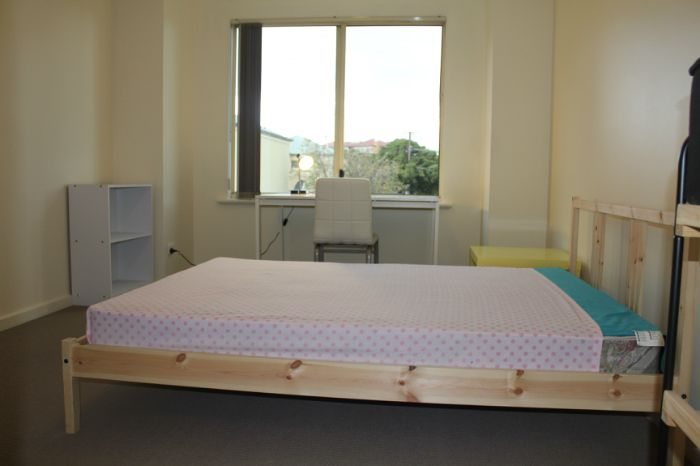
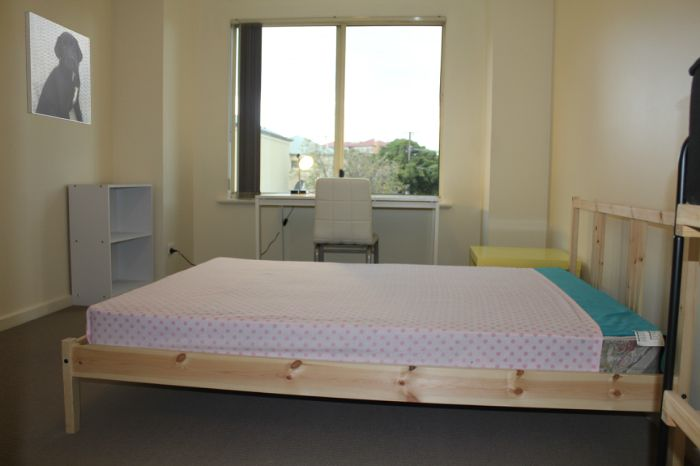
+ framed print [24,11,92,125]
